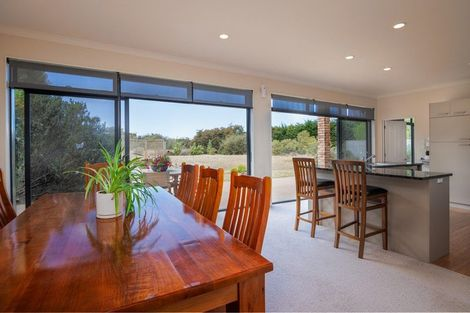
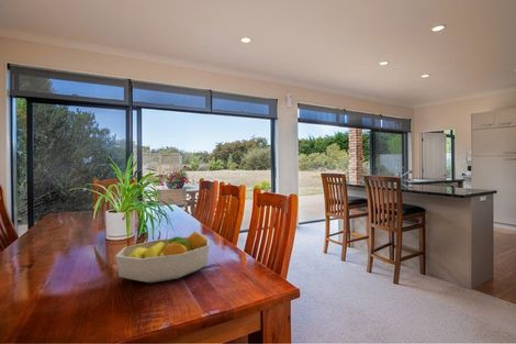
+ fruit bowl [114,230,211,284]
